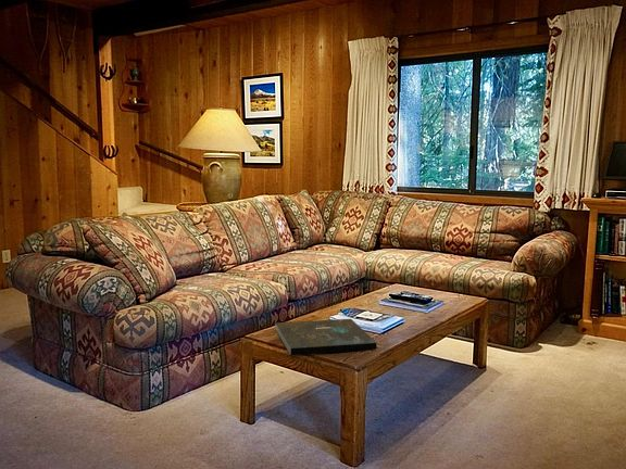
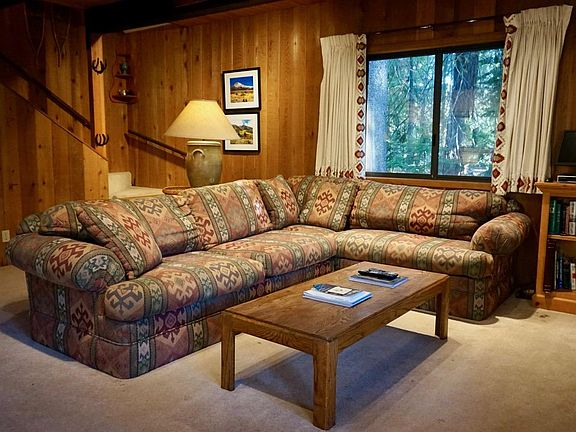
- board game [274,318,378,356]
